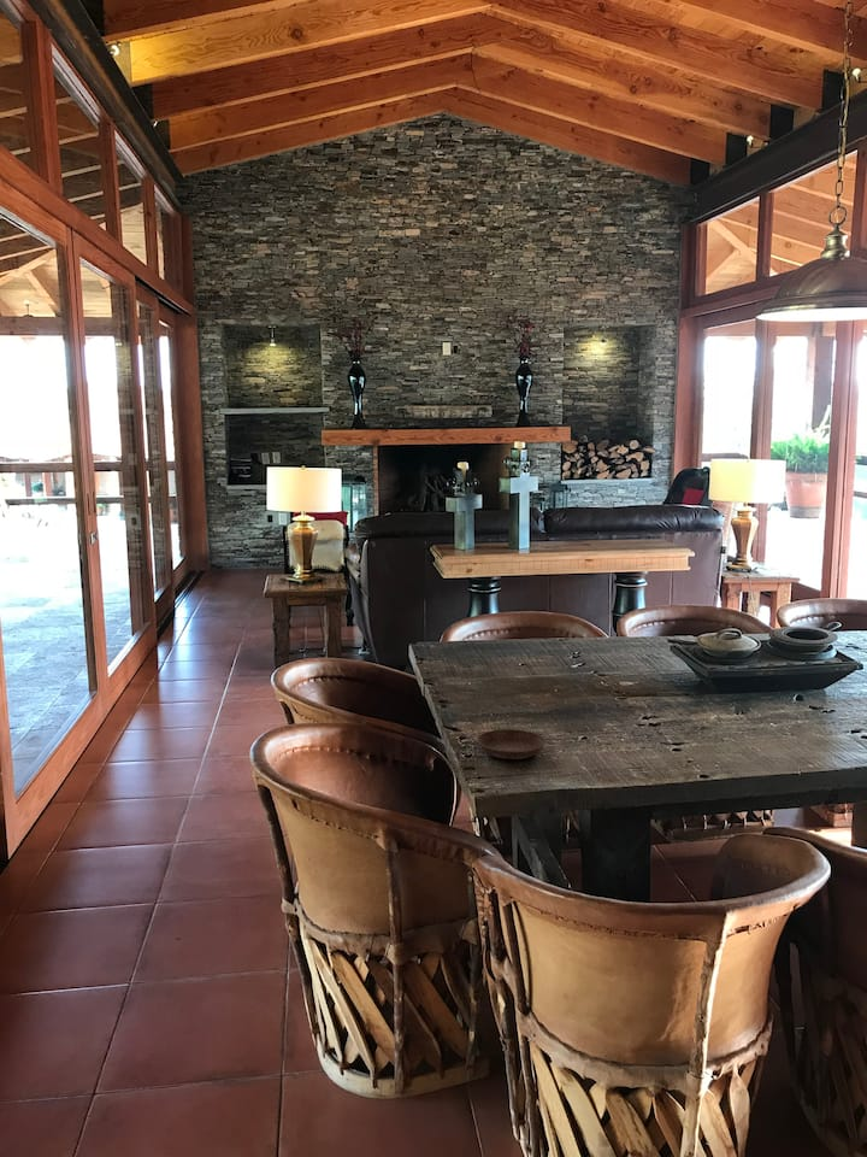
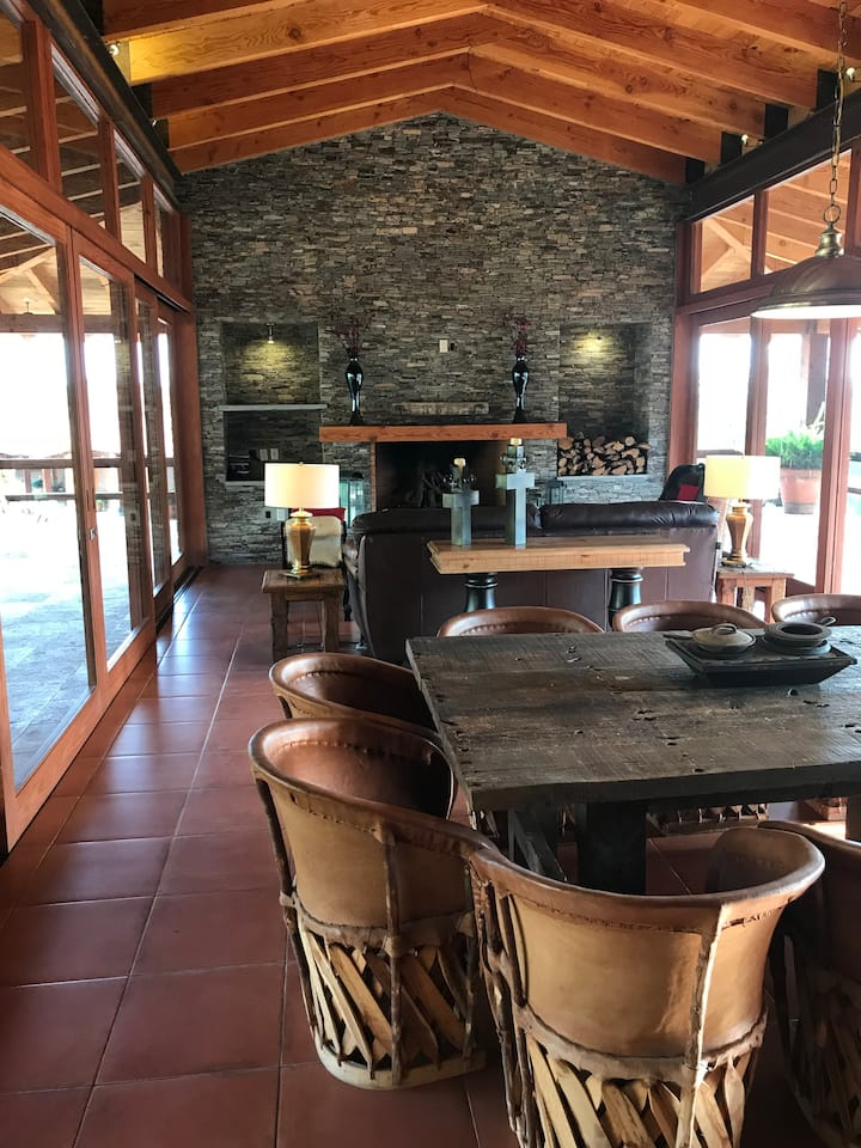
- saucer [476,728,547,760]
